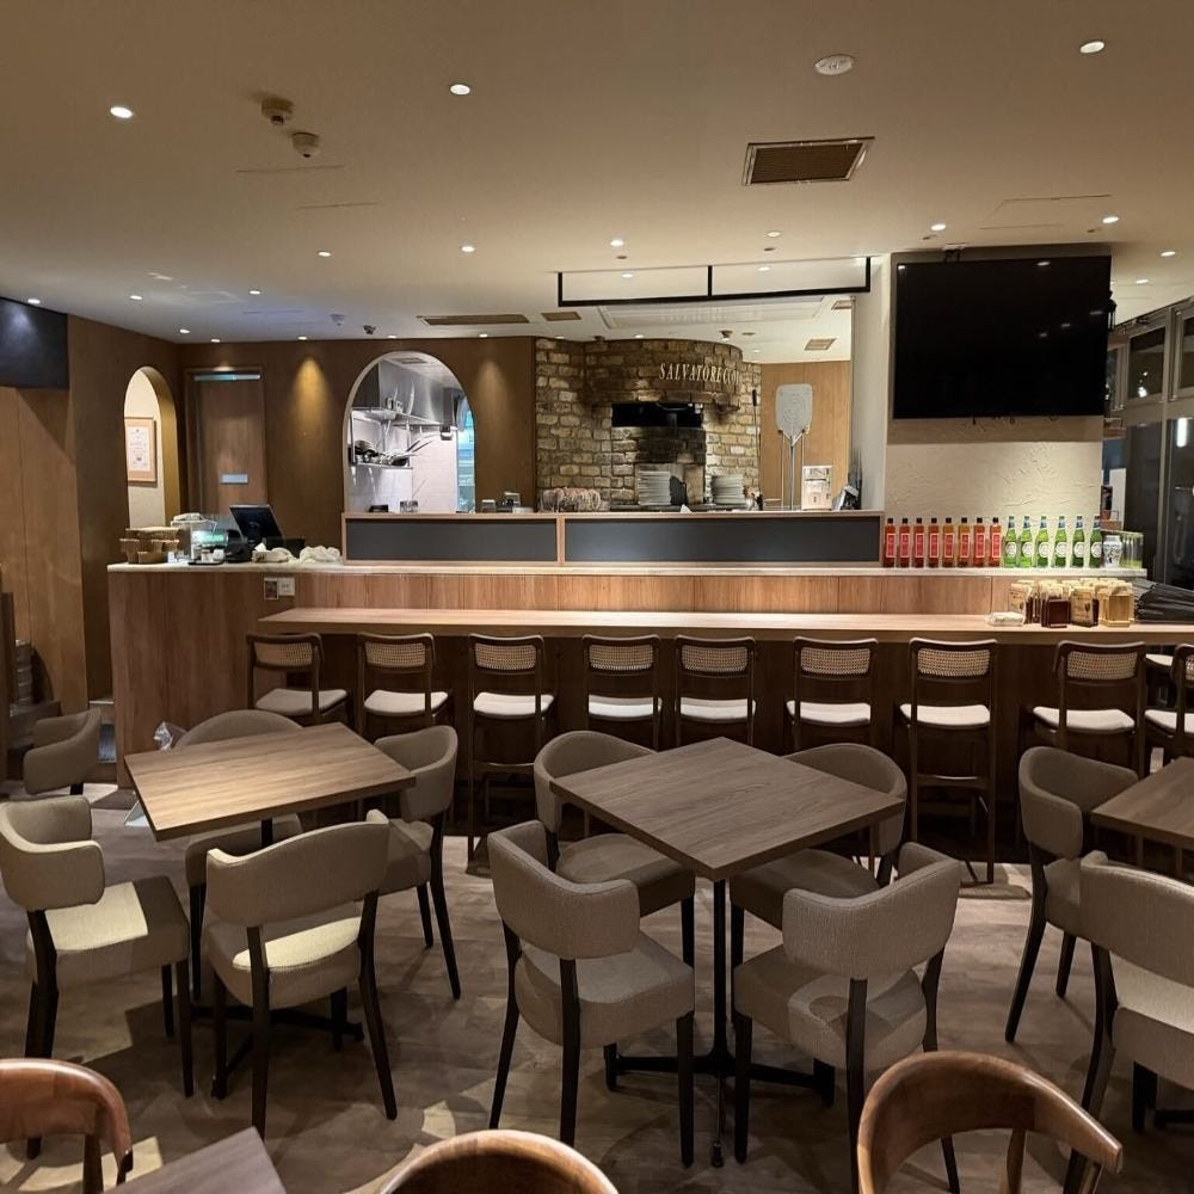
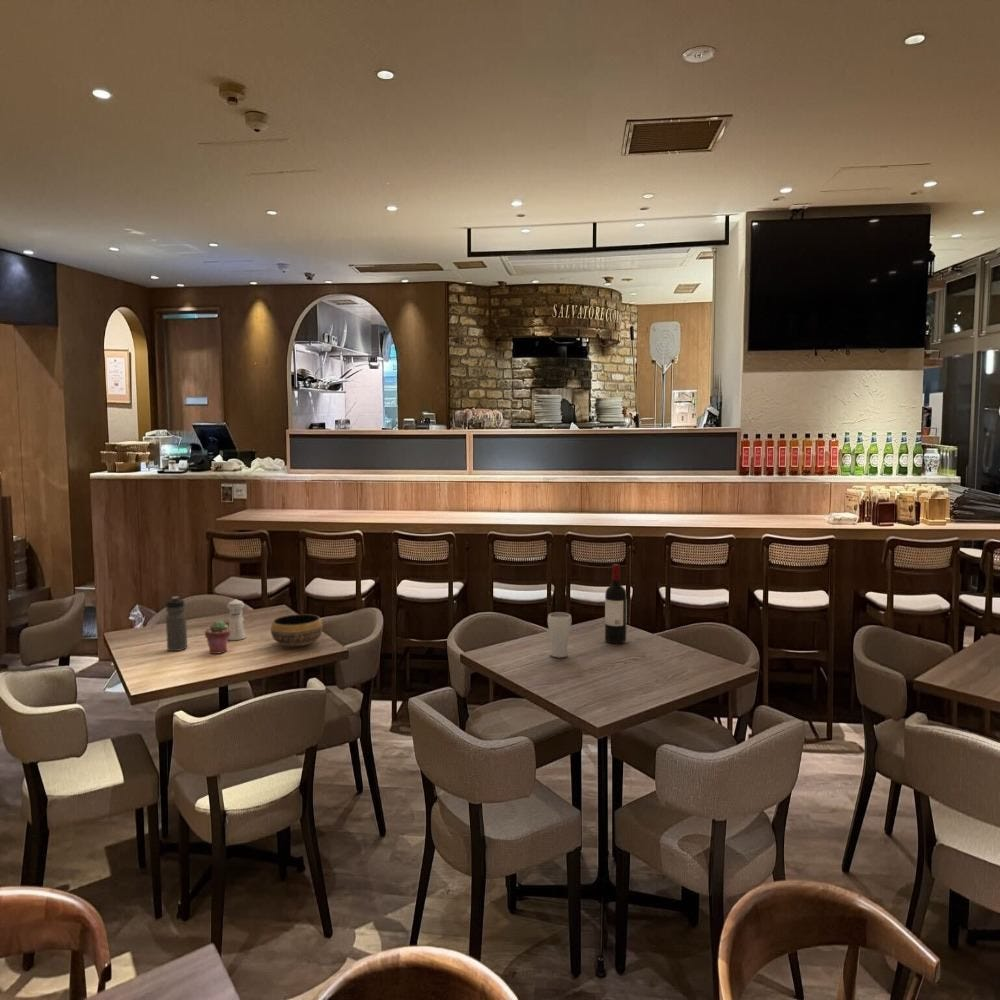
+ wine bottle [604,563,628,644]
+ pepper shaker [227,598,245,623]
+ drinking glass [547,611,572,658]
+ bowl [270,613,324,647]
+ potted succulent [204,619,230,655]
+ water bottle [165,596,188,652]
+ saltshaker [228,612,247,641]
